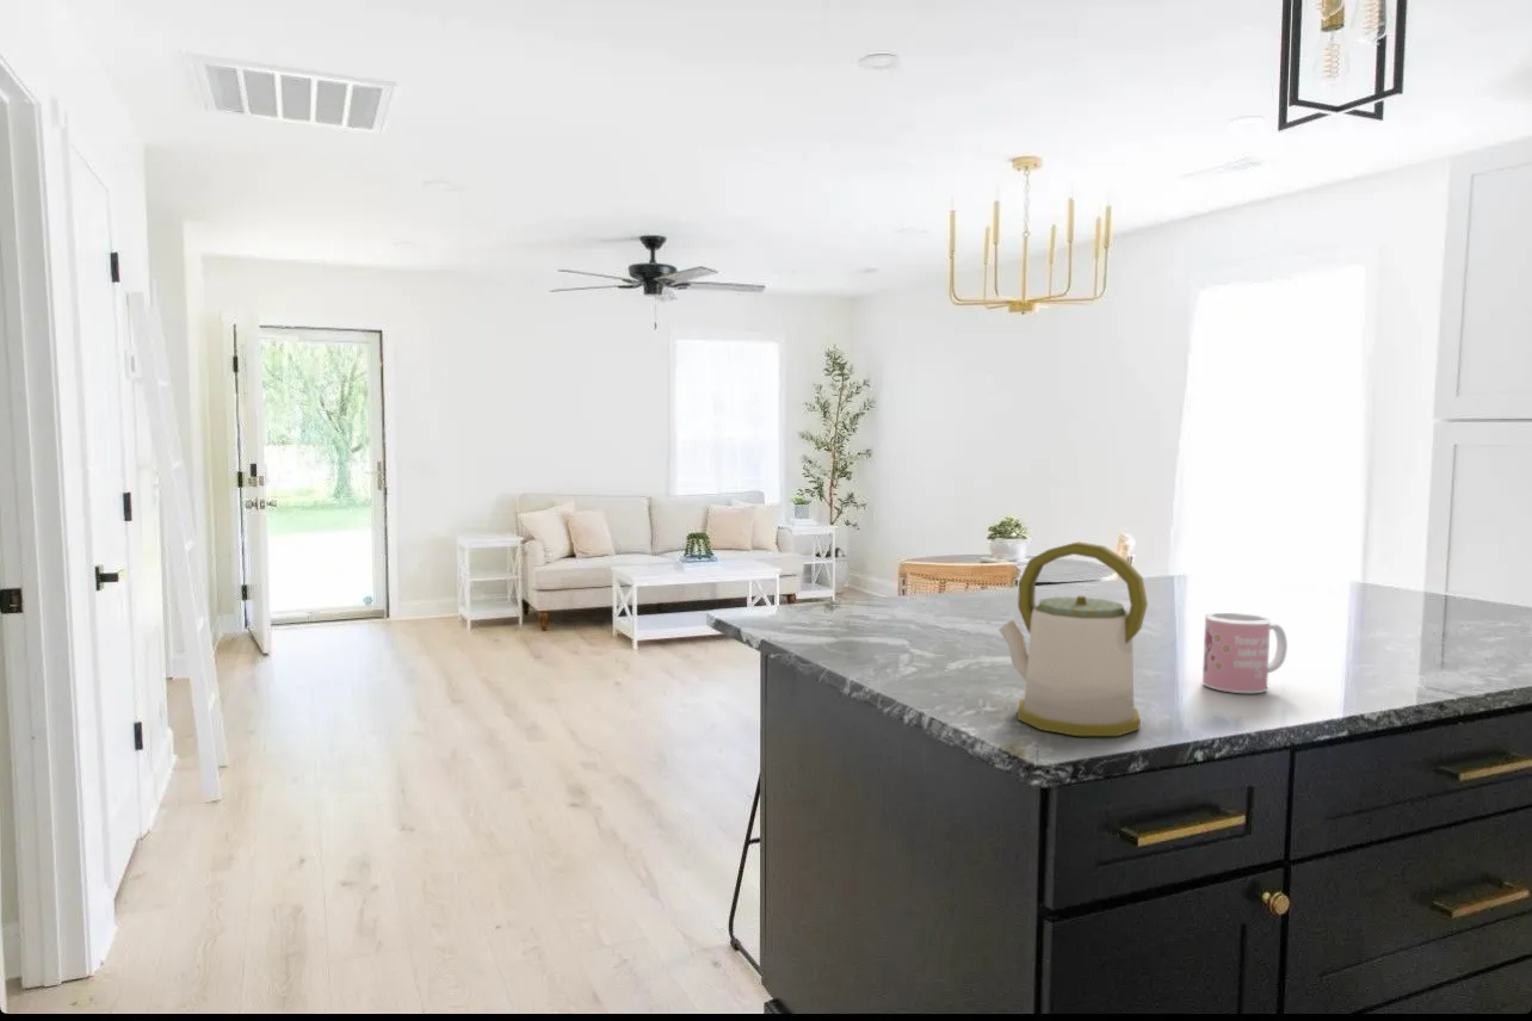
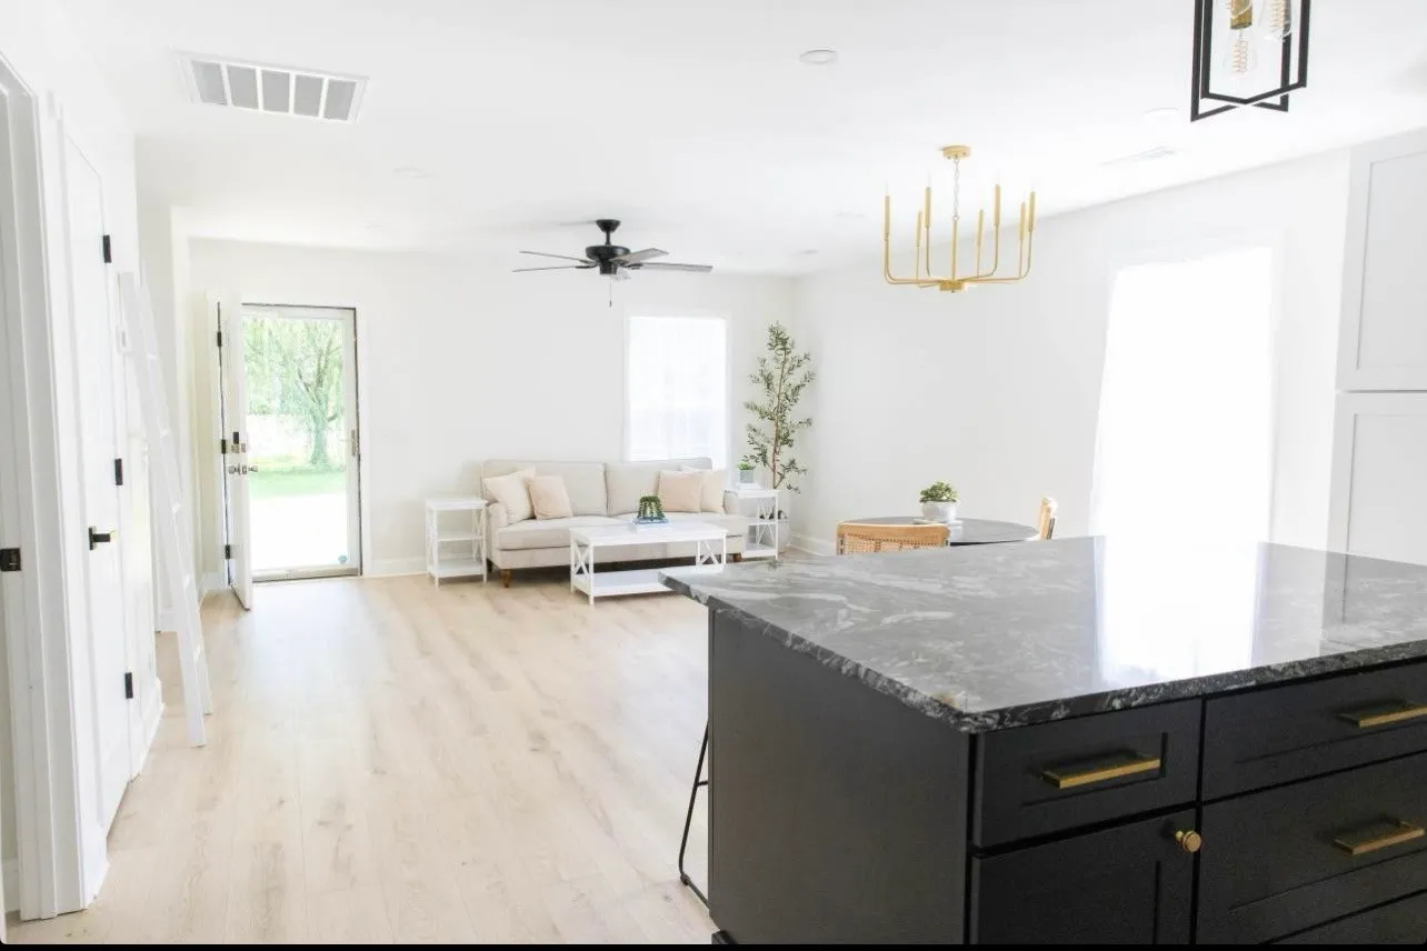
- mug [1201,612,1289,694]
- kettle [997,540,1149,737]
